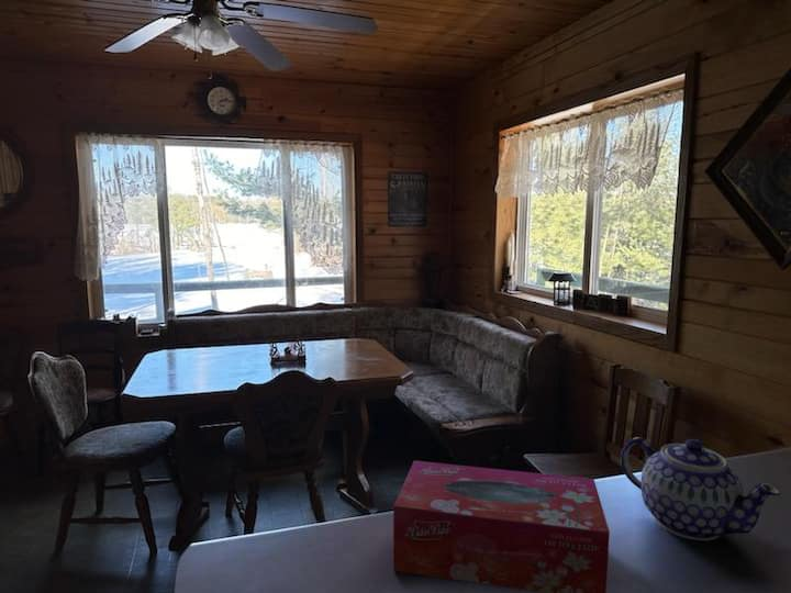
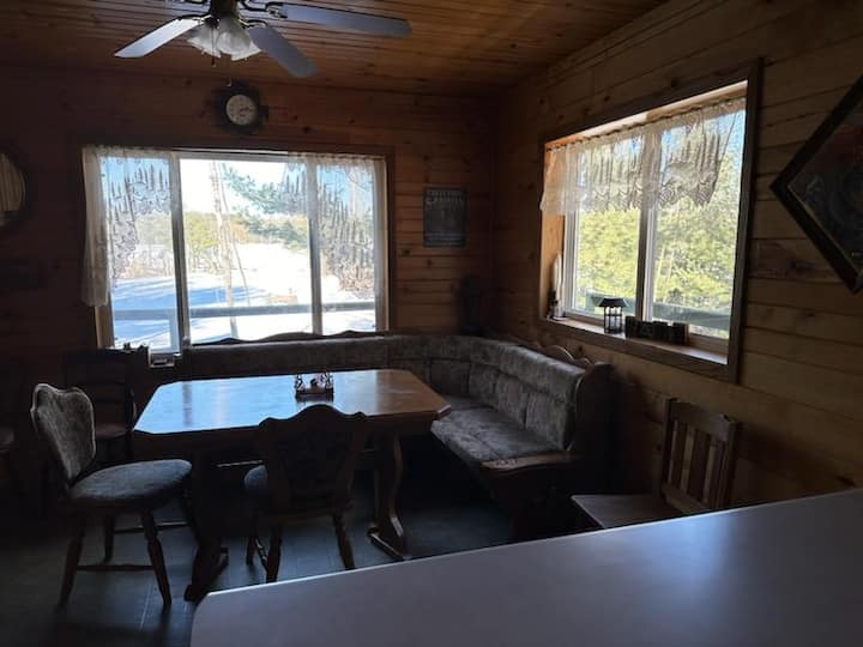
- teapot [620,436,781,541]
- tissue box [392,460,611,593]
